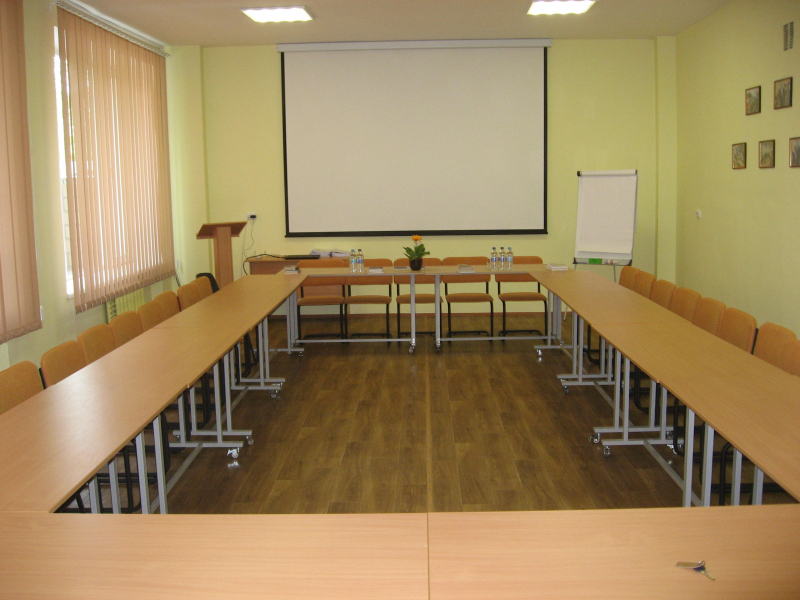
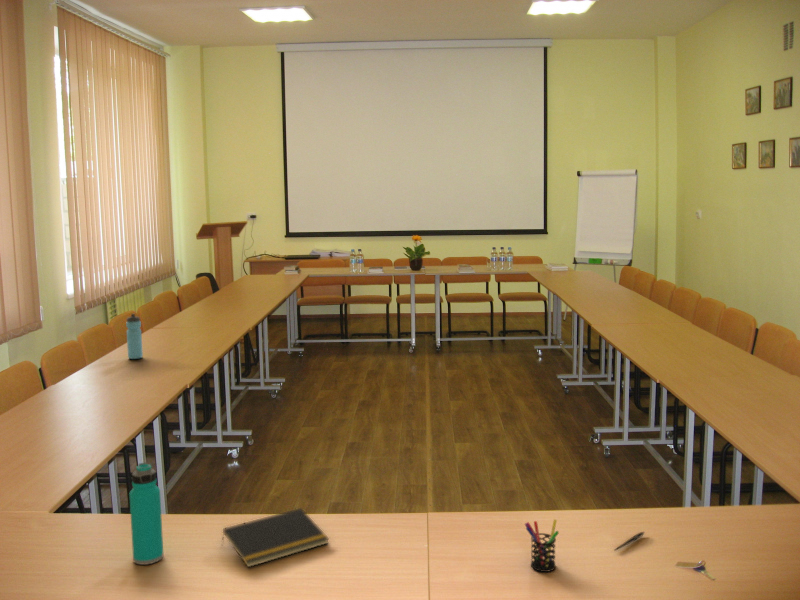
+ water bottle [128,462,164,566]
+ notepad [221,507,330,568]
+ water bottle [125,313,144,360]
+ pen holder [524,518,560,573]
+ pen [614,531,646,552]
